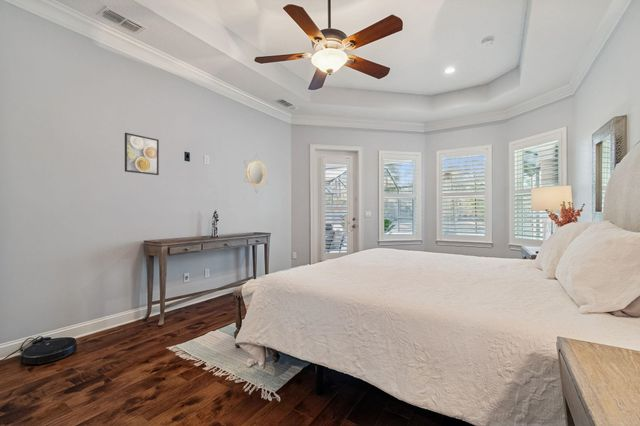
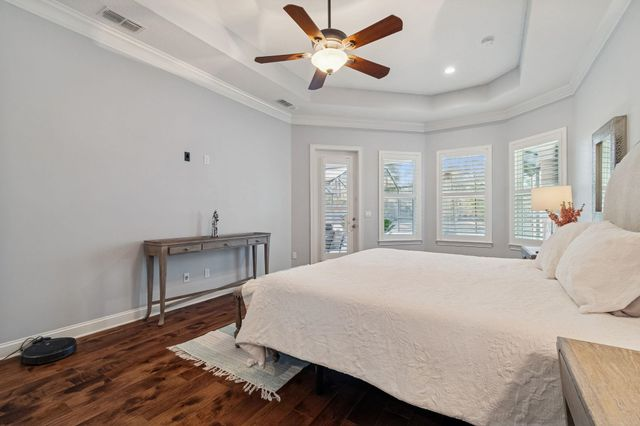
- home mirror [243,152,269,194]
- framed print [124,132,160,176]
